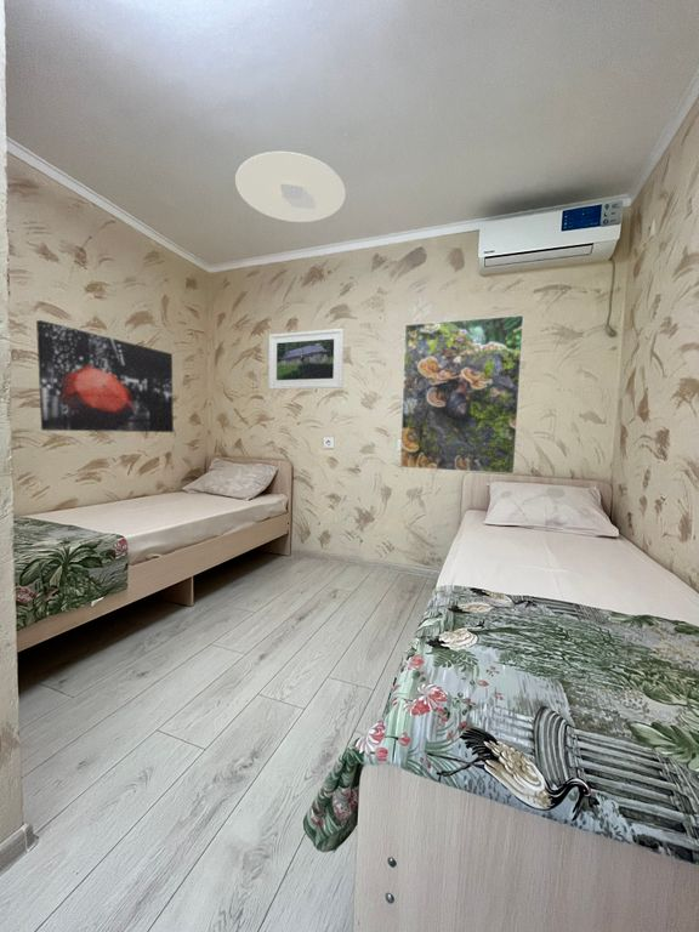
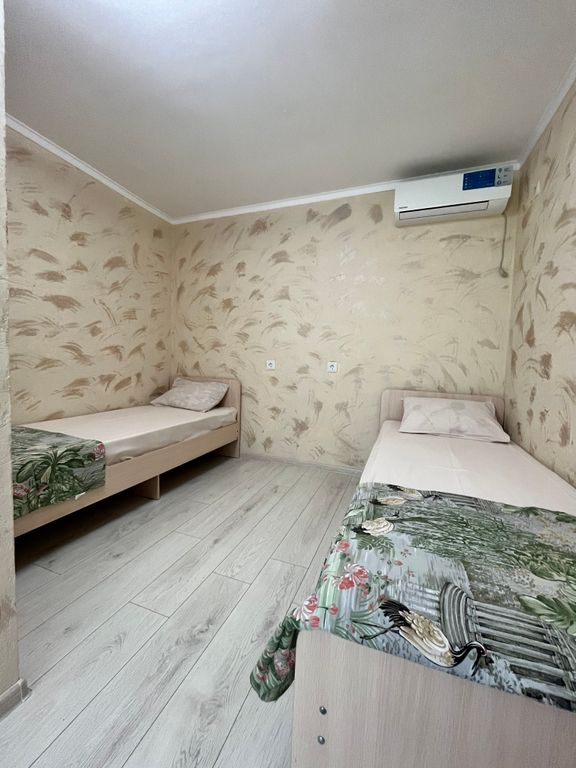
- wall art [35,319,175,433]
- ceiling light [234,150,347,223]
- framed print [268,328,345,391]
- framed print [399,314,525,474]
